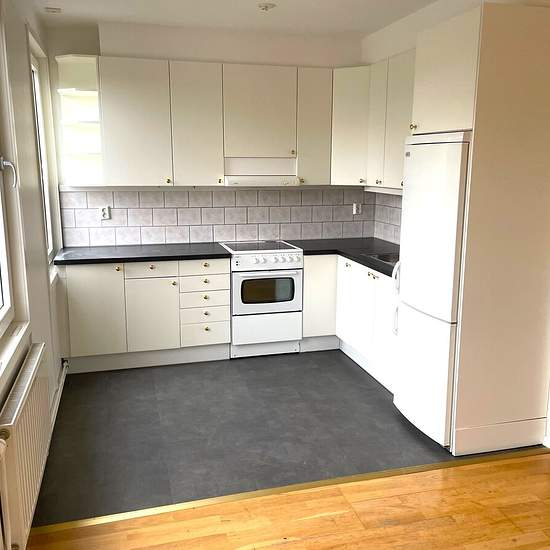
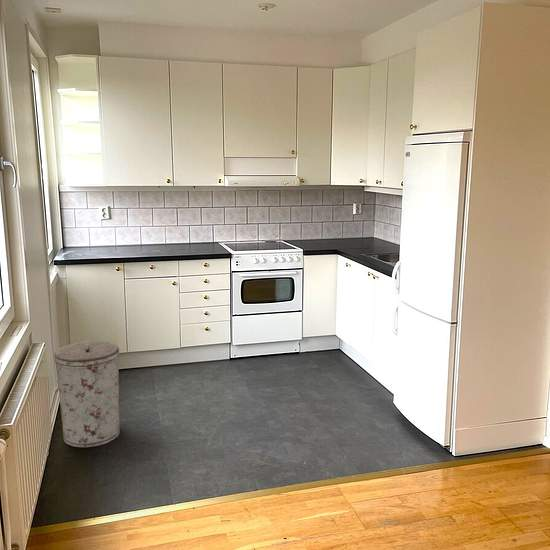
+ trash can [53,340,121,449]
